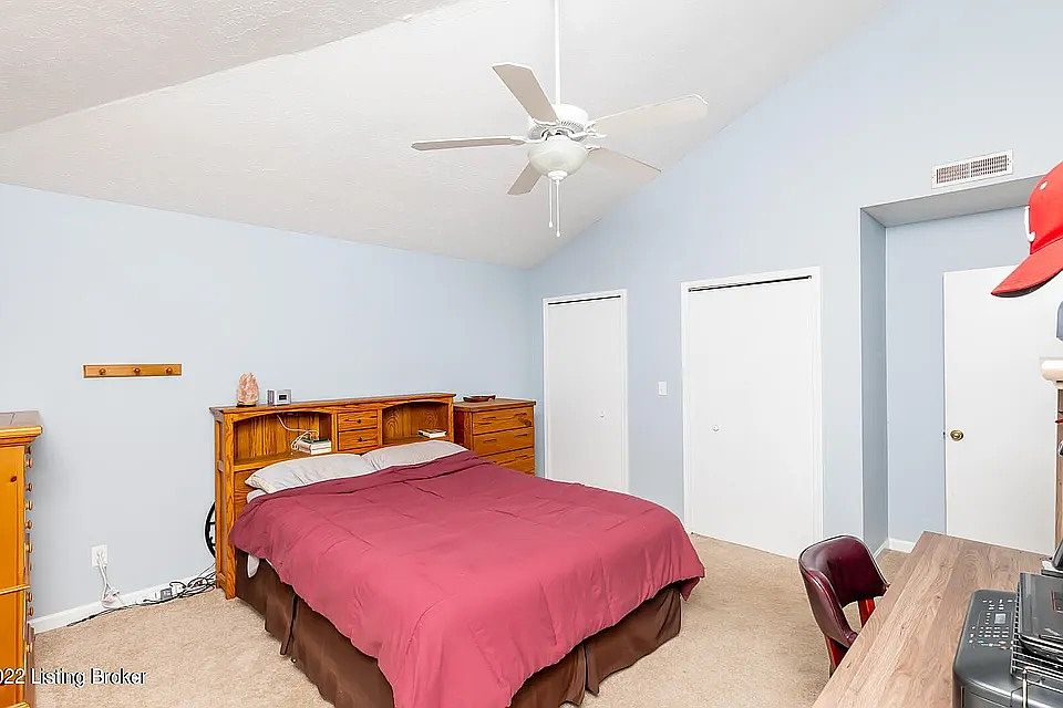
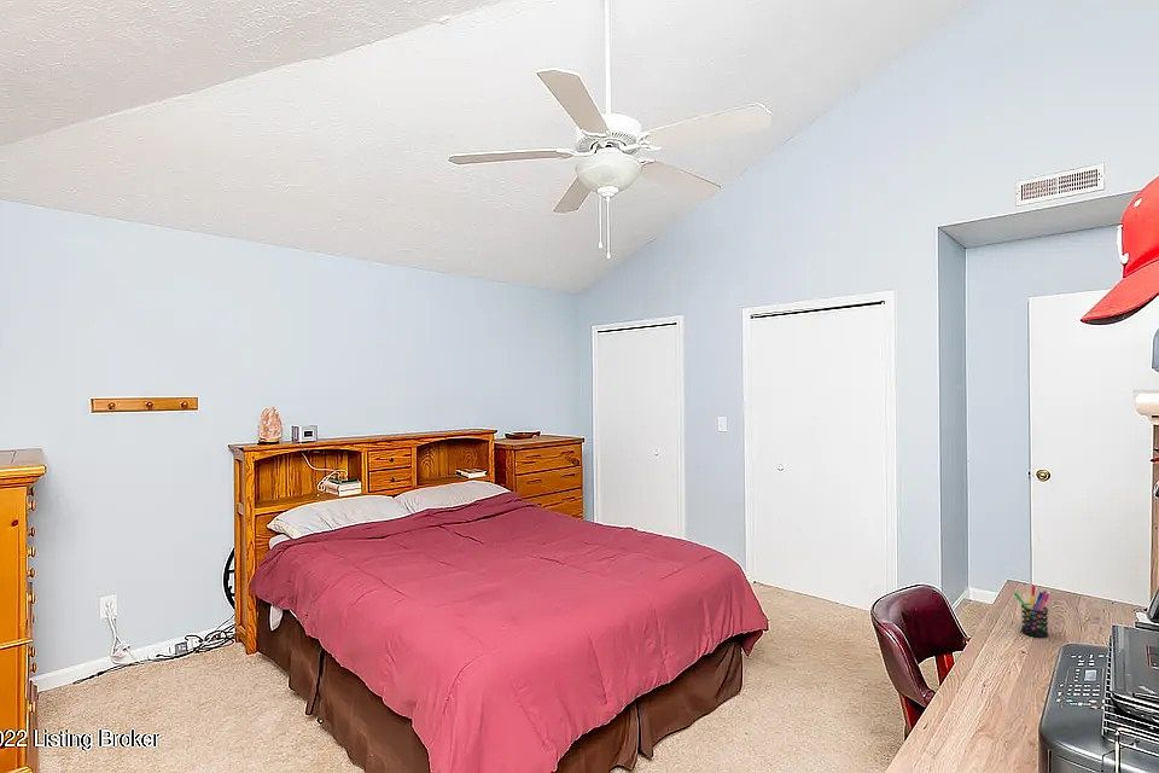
+ pen holder [1013,585,1050,639]
